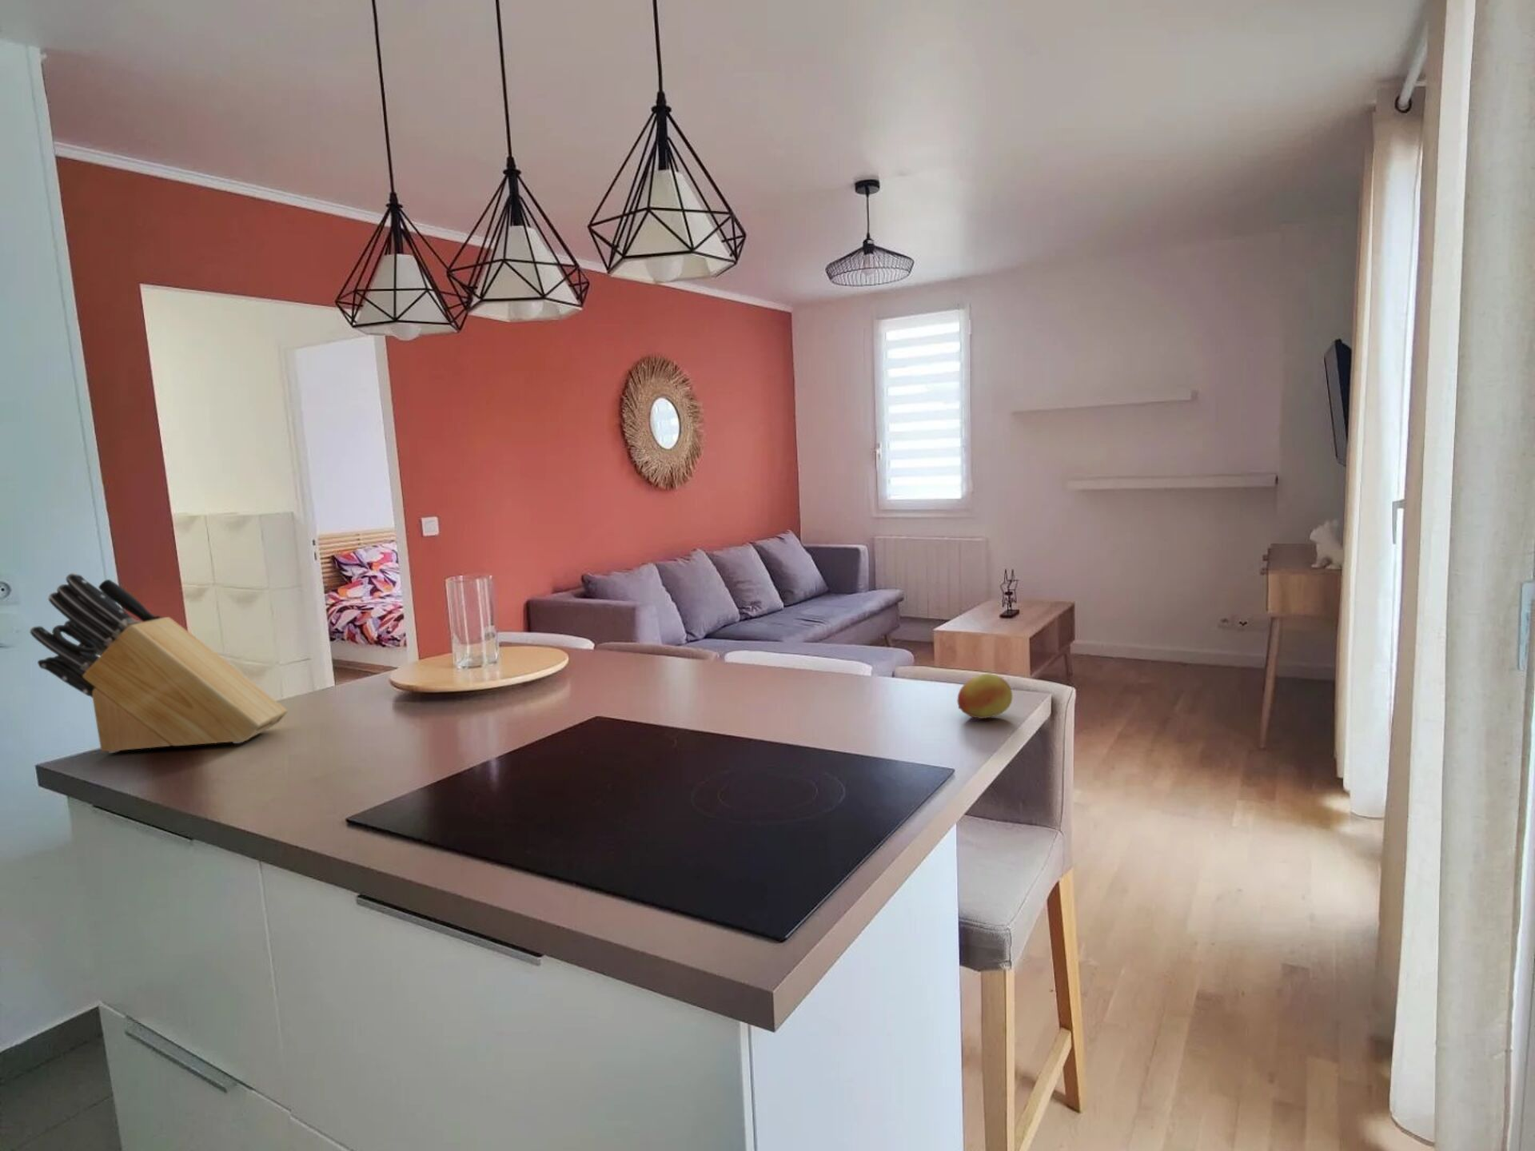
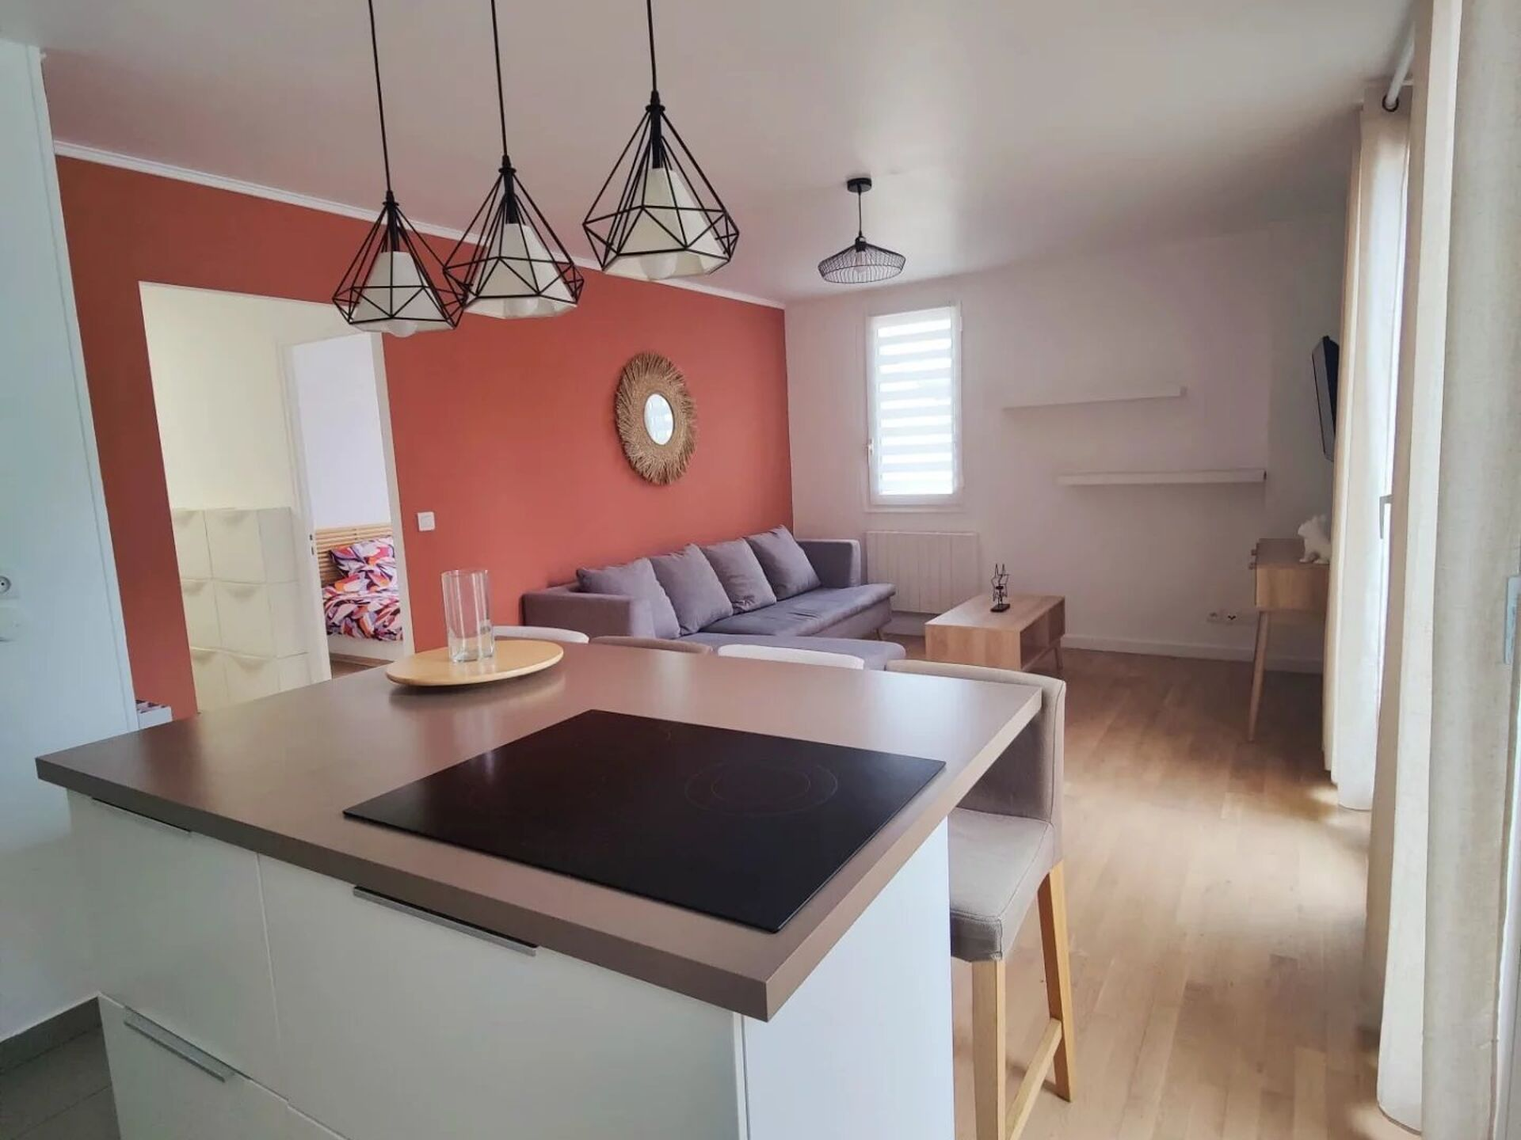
- knife block [29,572,289,753]
- fruit [956,673,1013,719]
